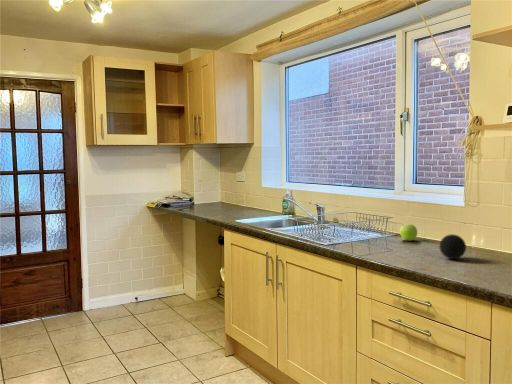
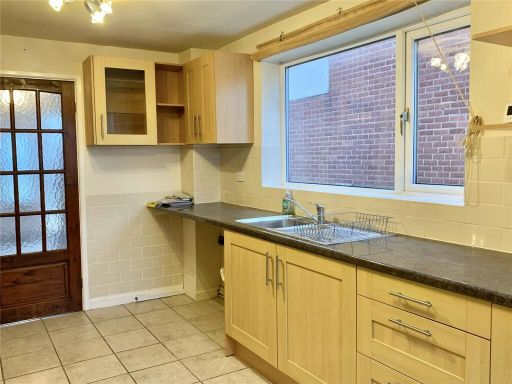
- fruit [399,223,418,242]
- decorative ball [438,233,467,260]
